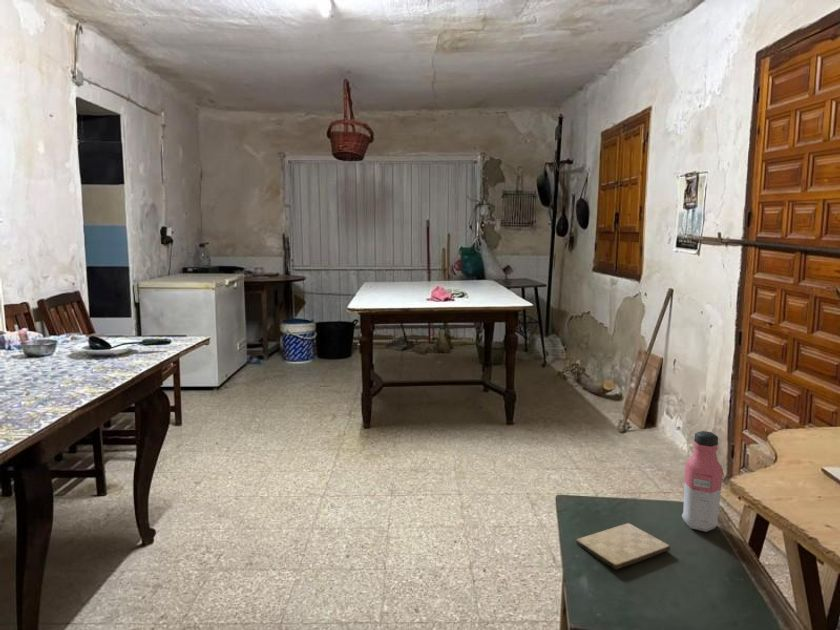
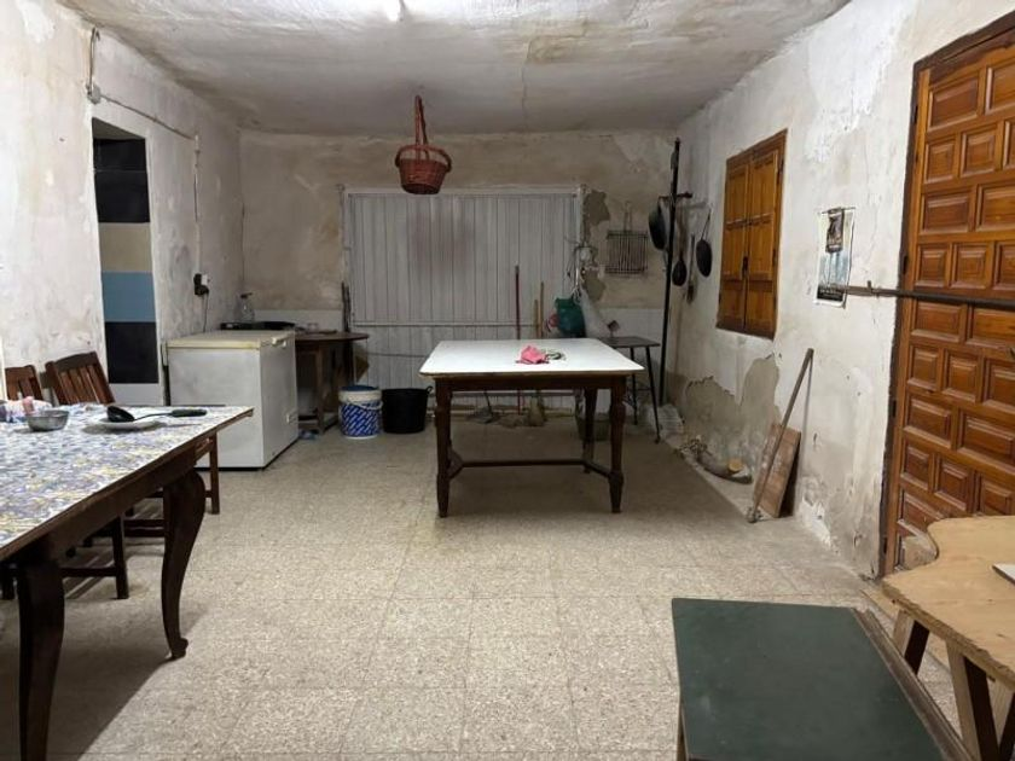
- cutting board [575,522,671,571]
- water bottle [681,430,724,533]
